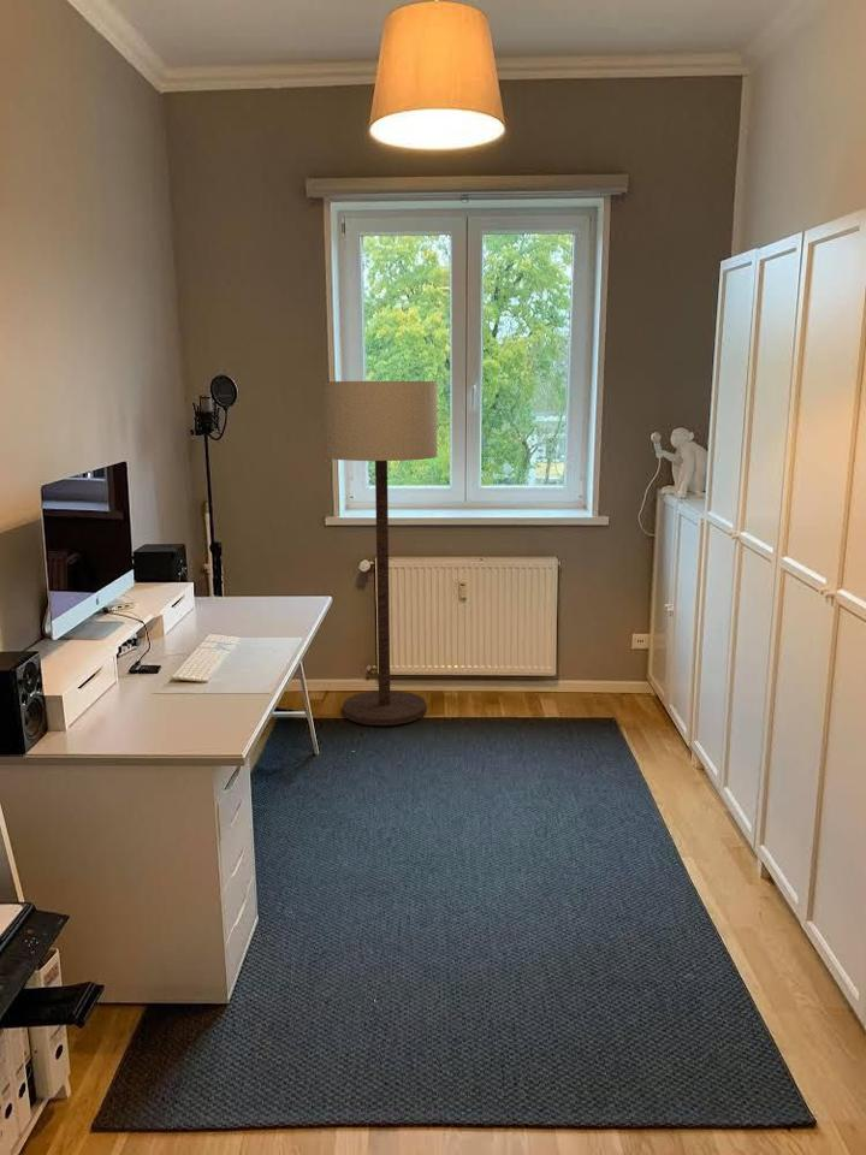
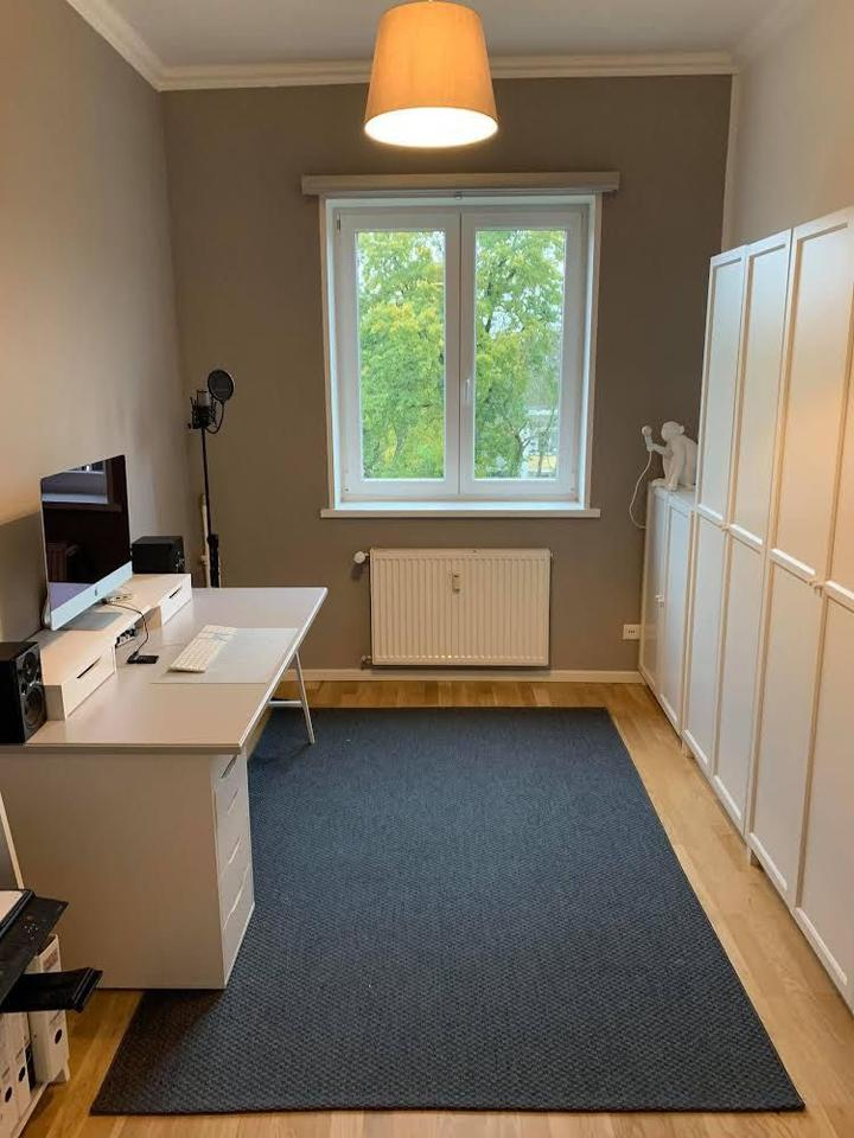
- floor lamp [322,380,439,727]
